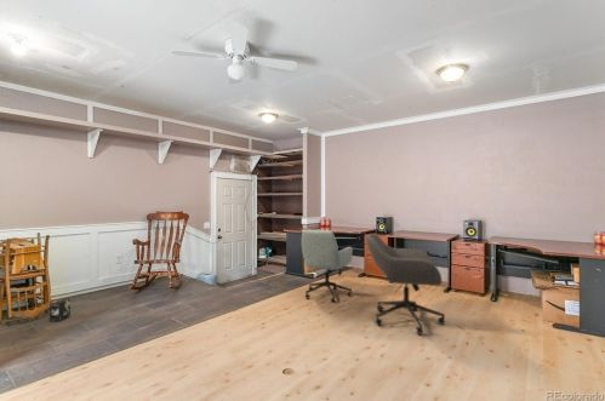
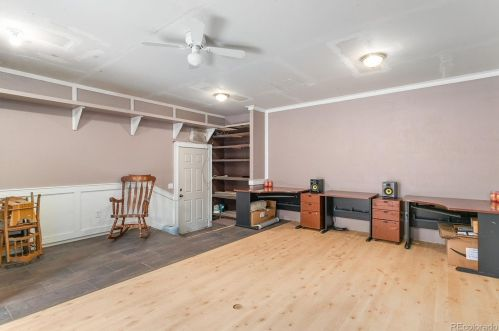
- box [48,298,72,322]
- office chair [301,229,354,303]
- office chair [365,233,446,336]
